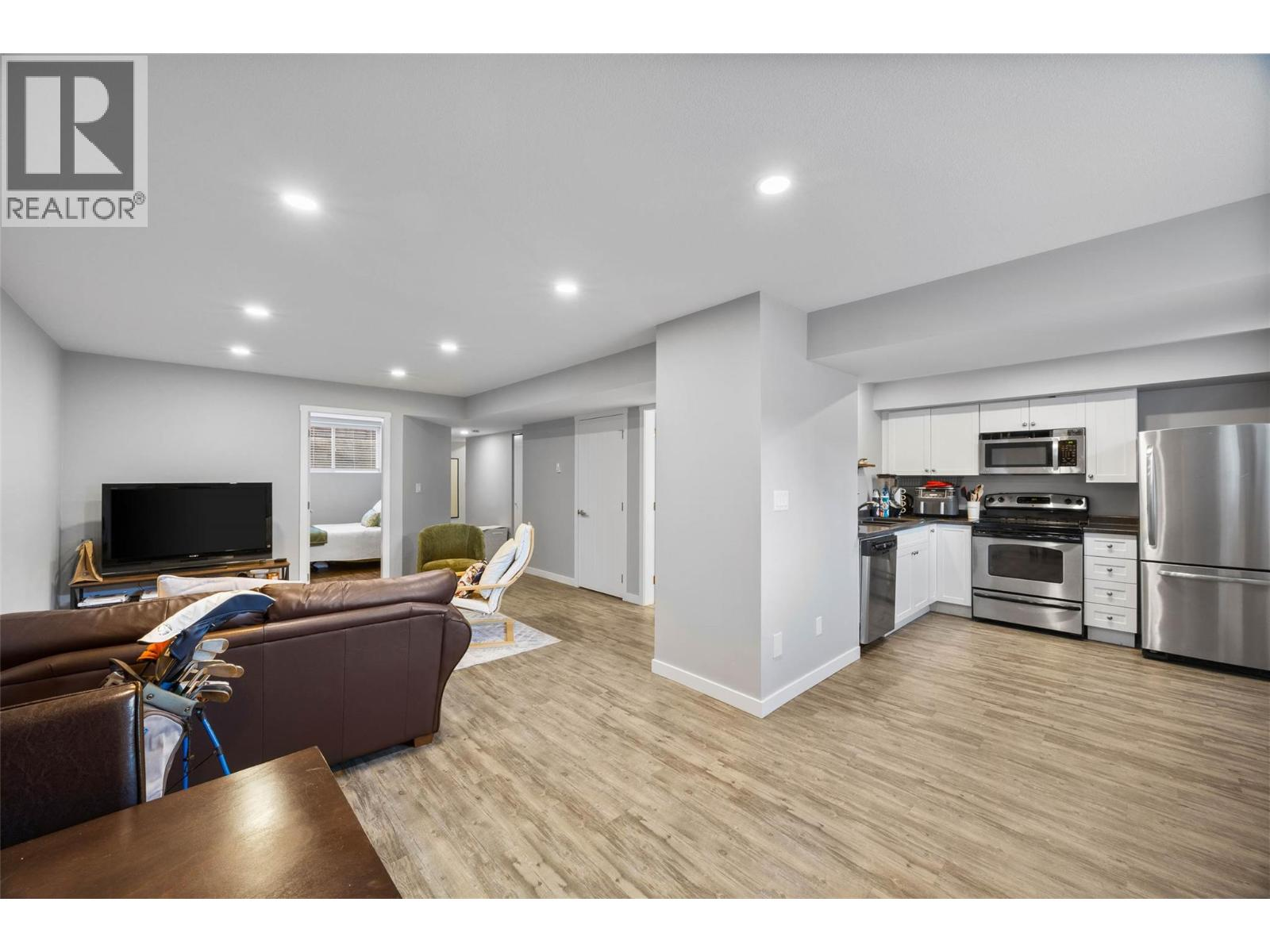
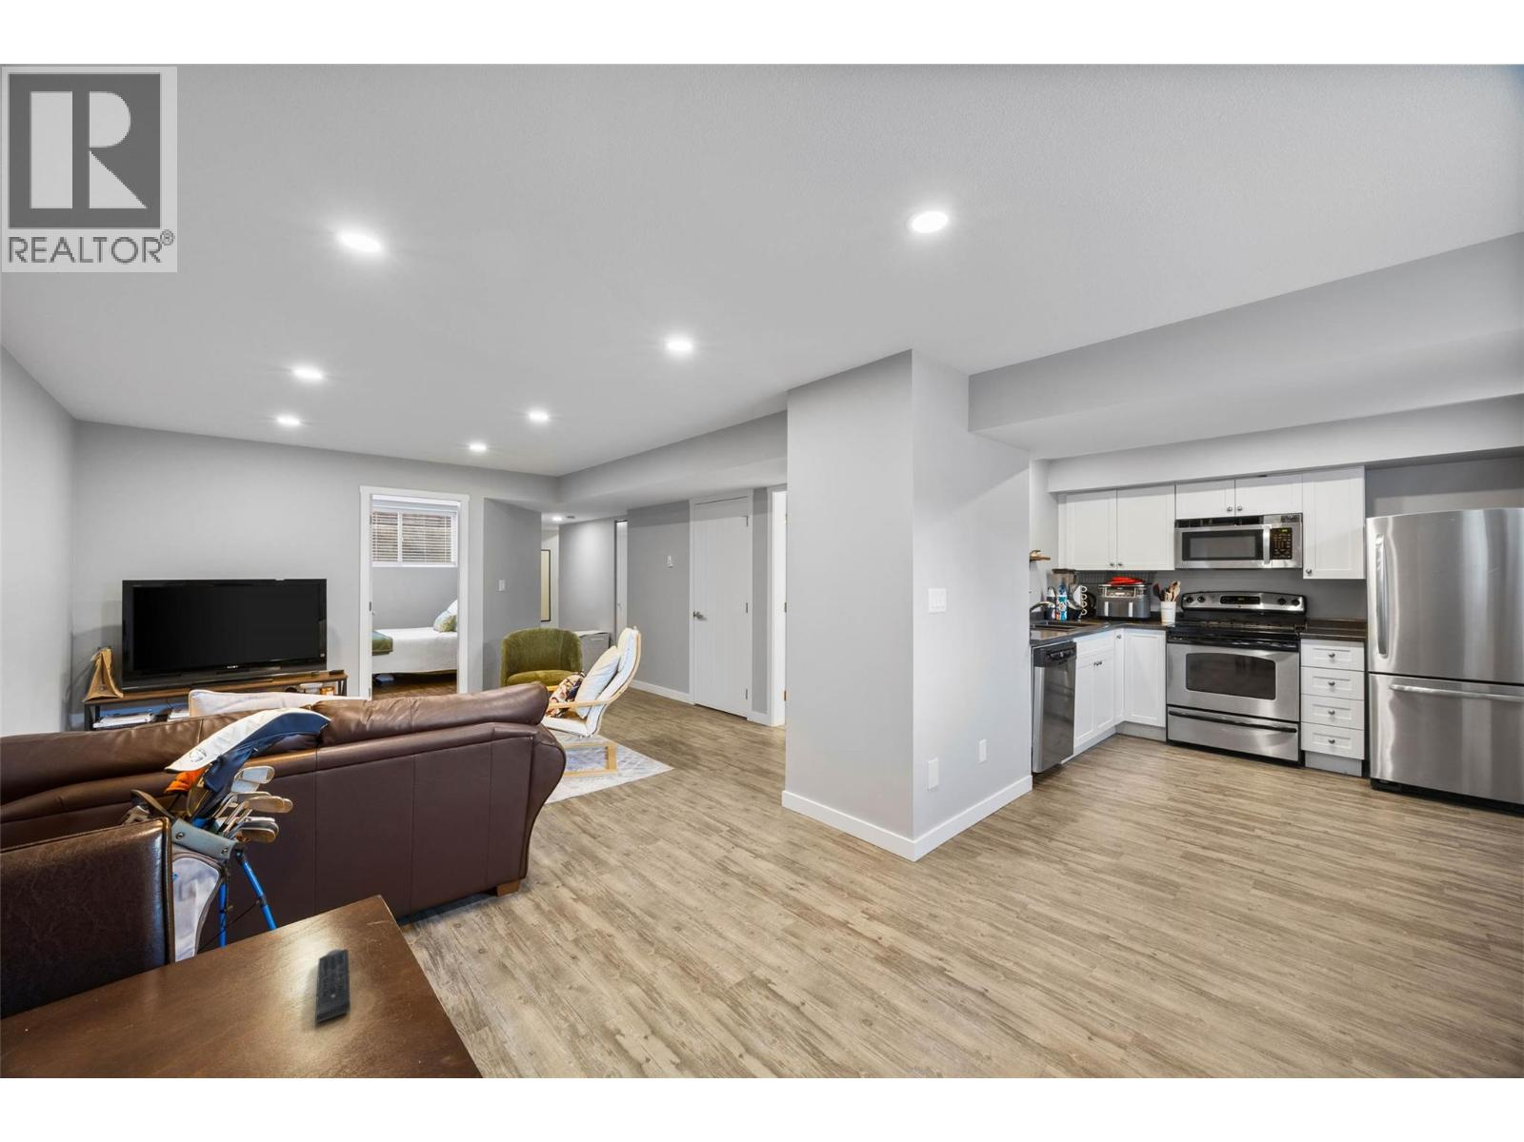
+ remote control [314,948,352,1024]
